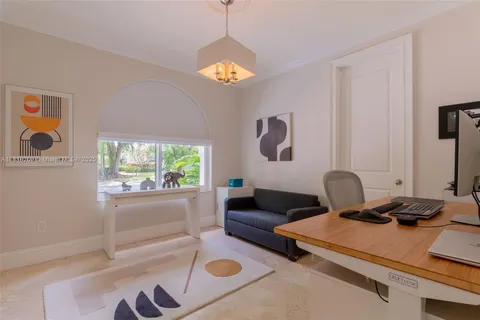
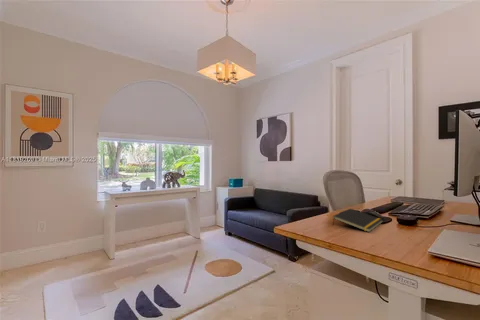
+ notepad [332,208,384,233]
